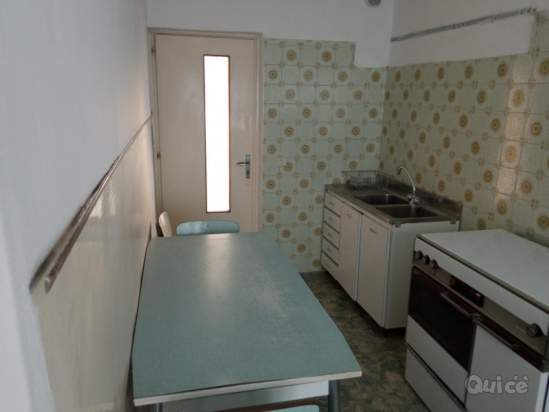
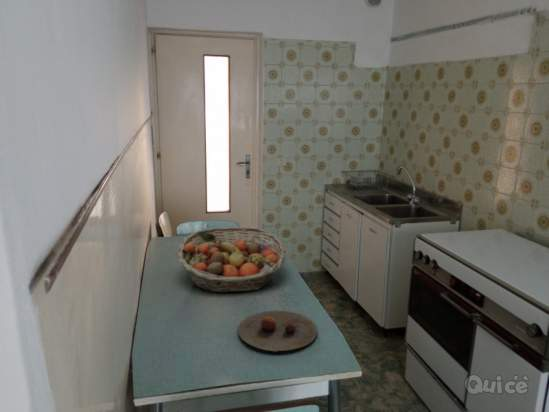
+ fruit basket [176,226,287,293]
+ plate [237,310,318,353]
